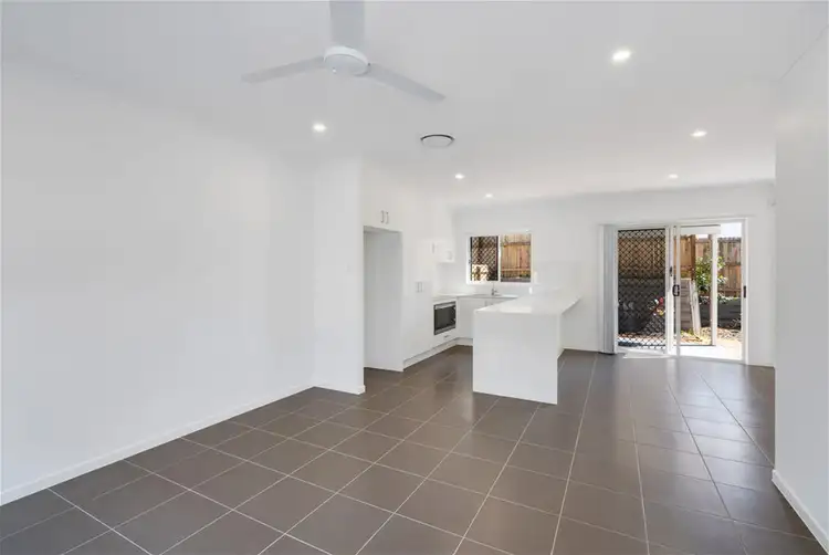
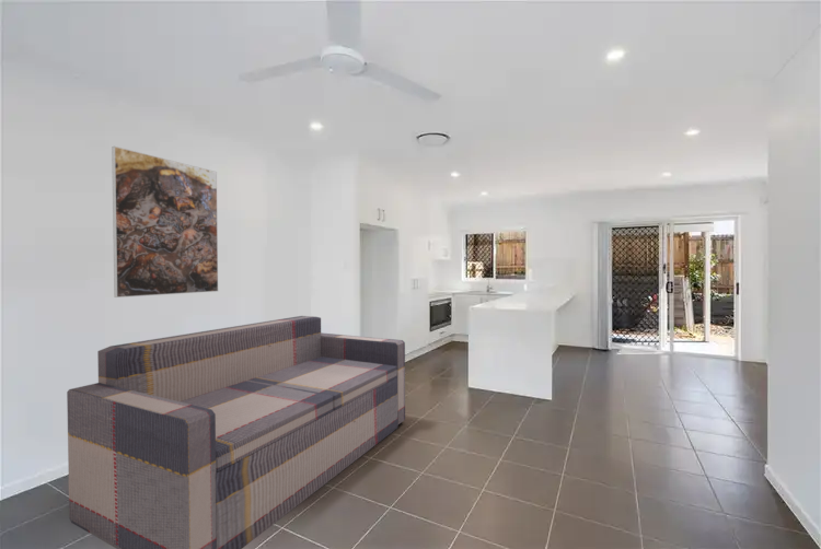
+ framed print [111,145,219,299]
+ sofa [66,315,406,549]
